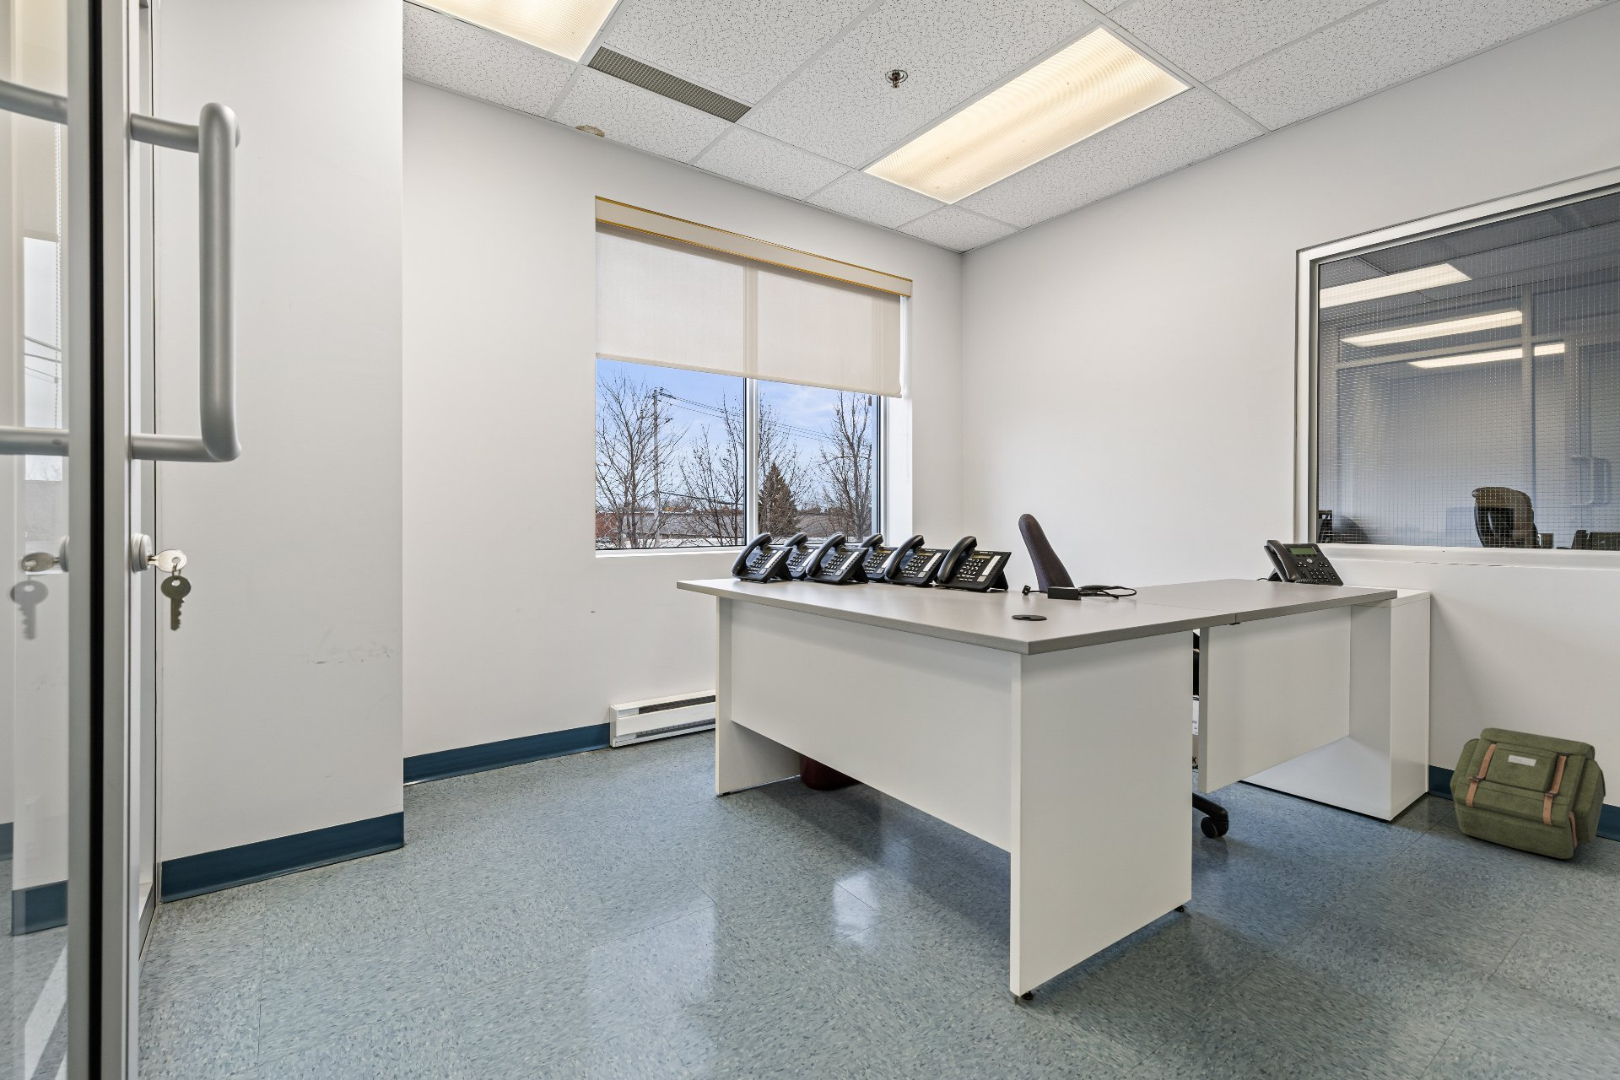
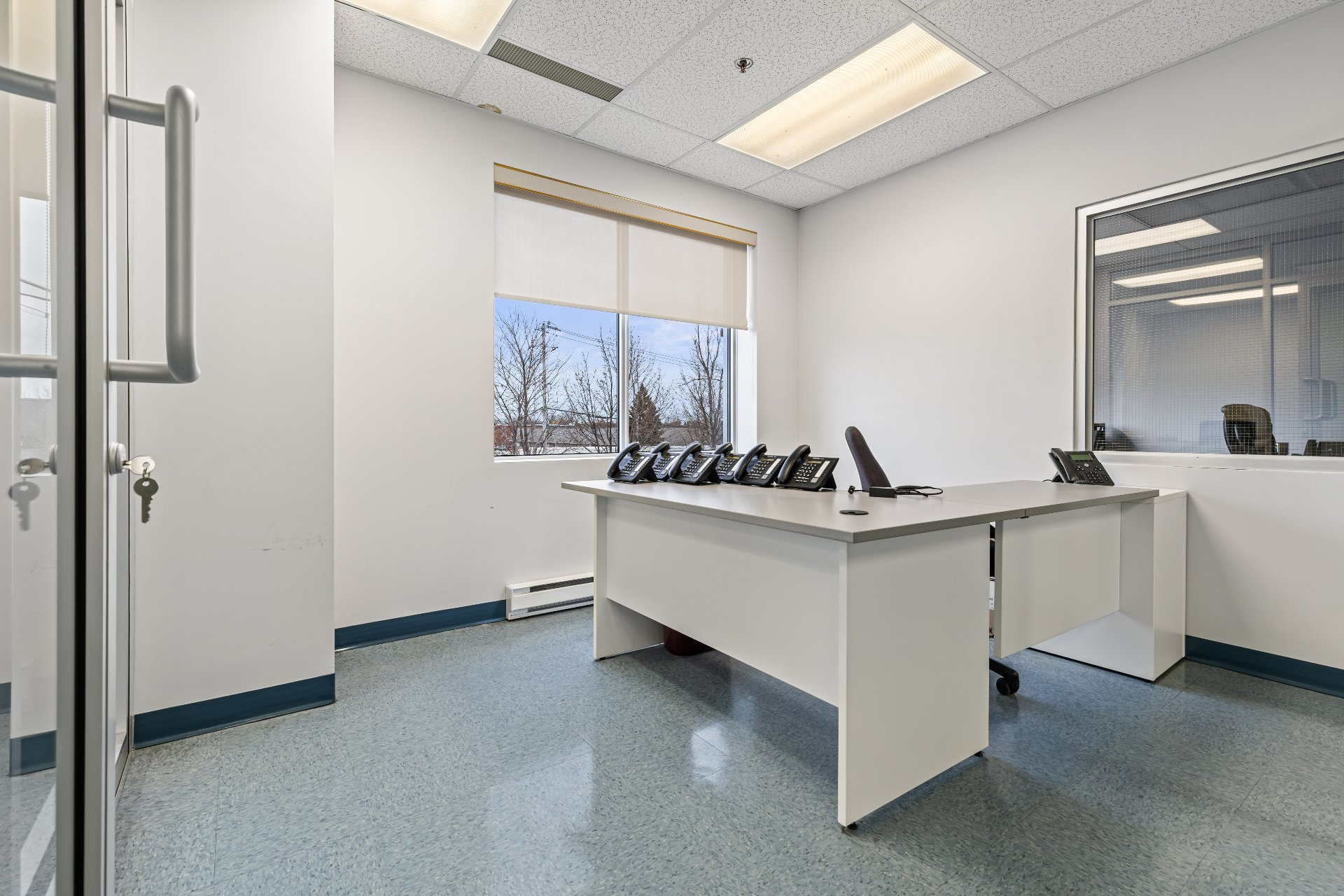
- backpack [1450,727,1607,859]
